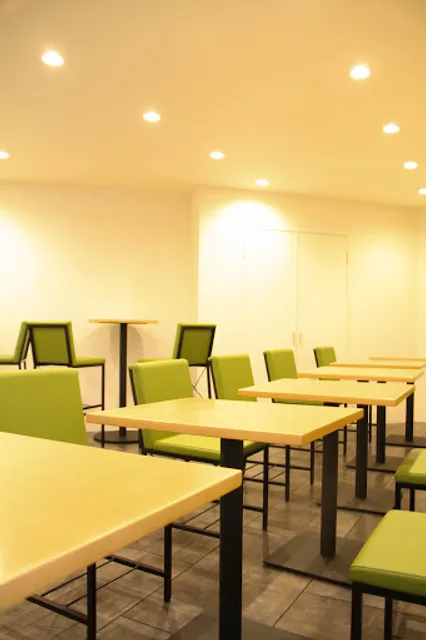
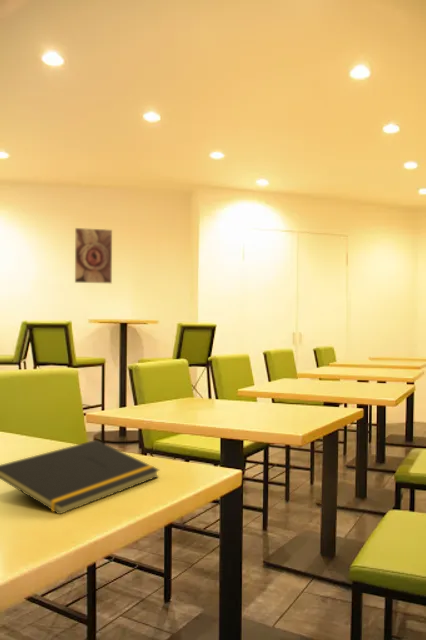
+ notepad [0,439,160,515]
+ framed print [74,227,113,285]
